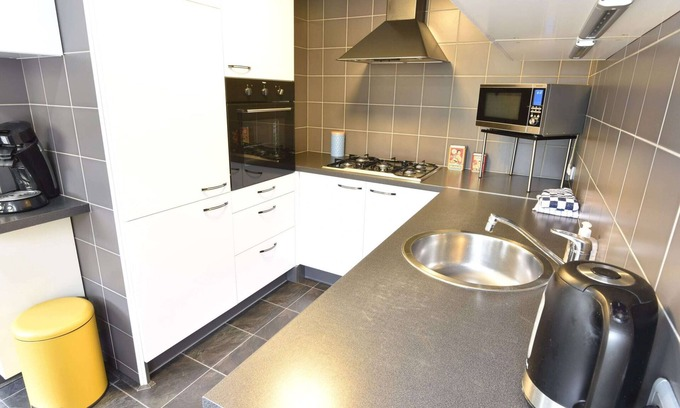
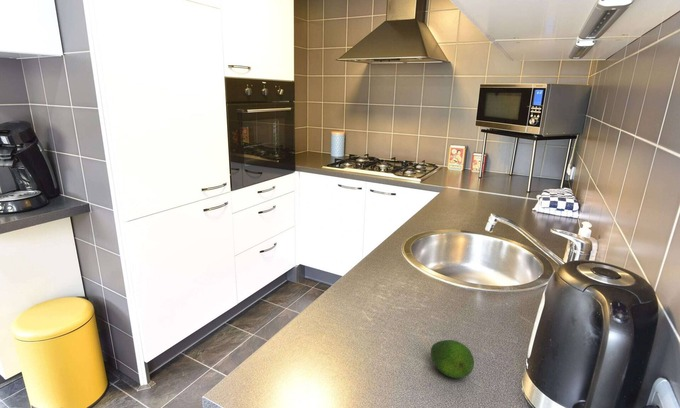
+ fruit [430,339,475,379]
